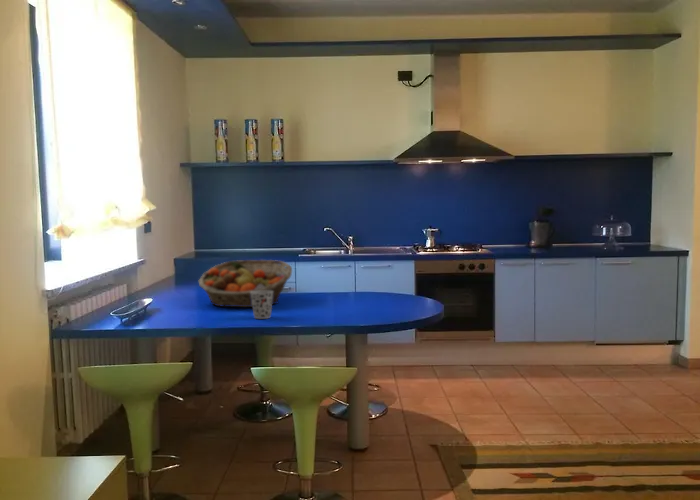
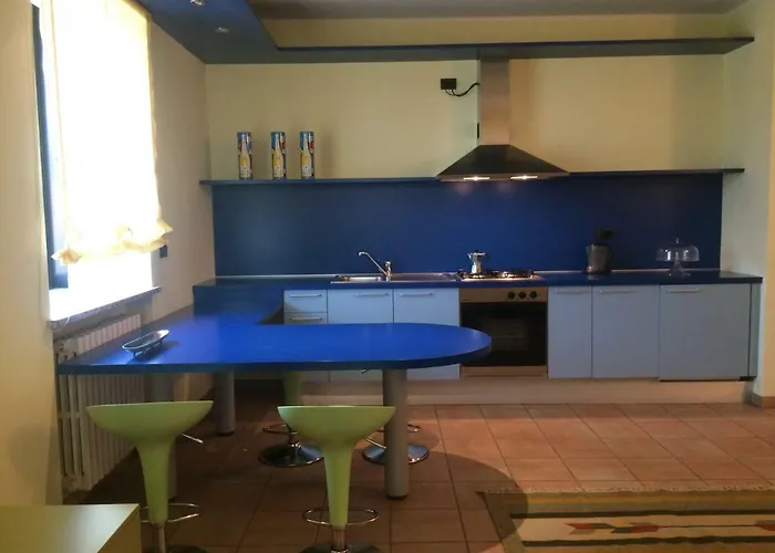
- cup [250,290,273,320]
- fruit basket [198,259,293,308]
